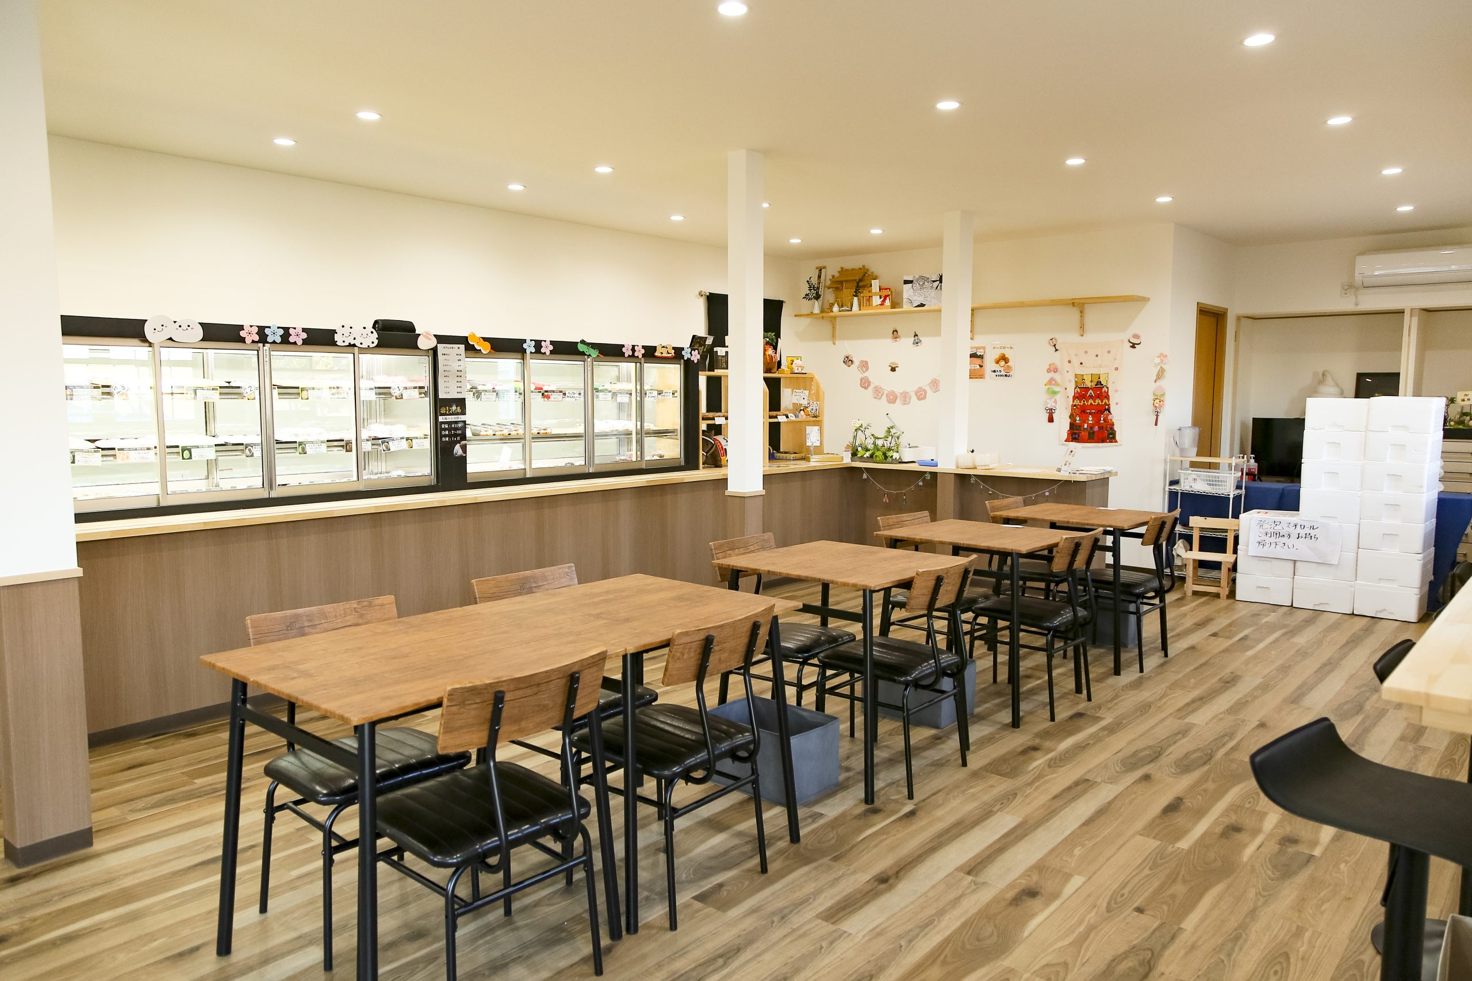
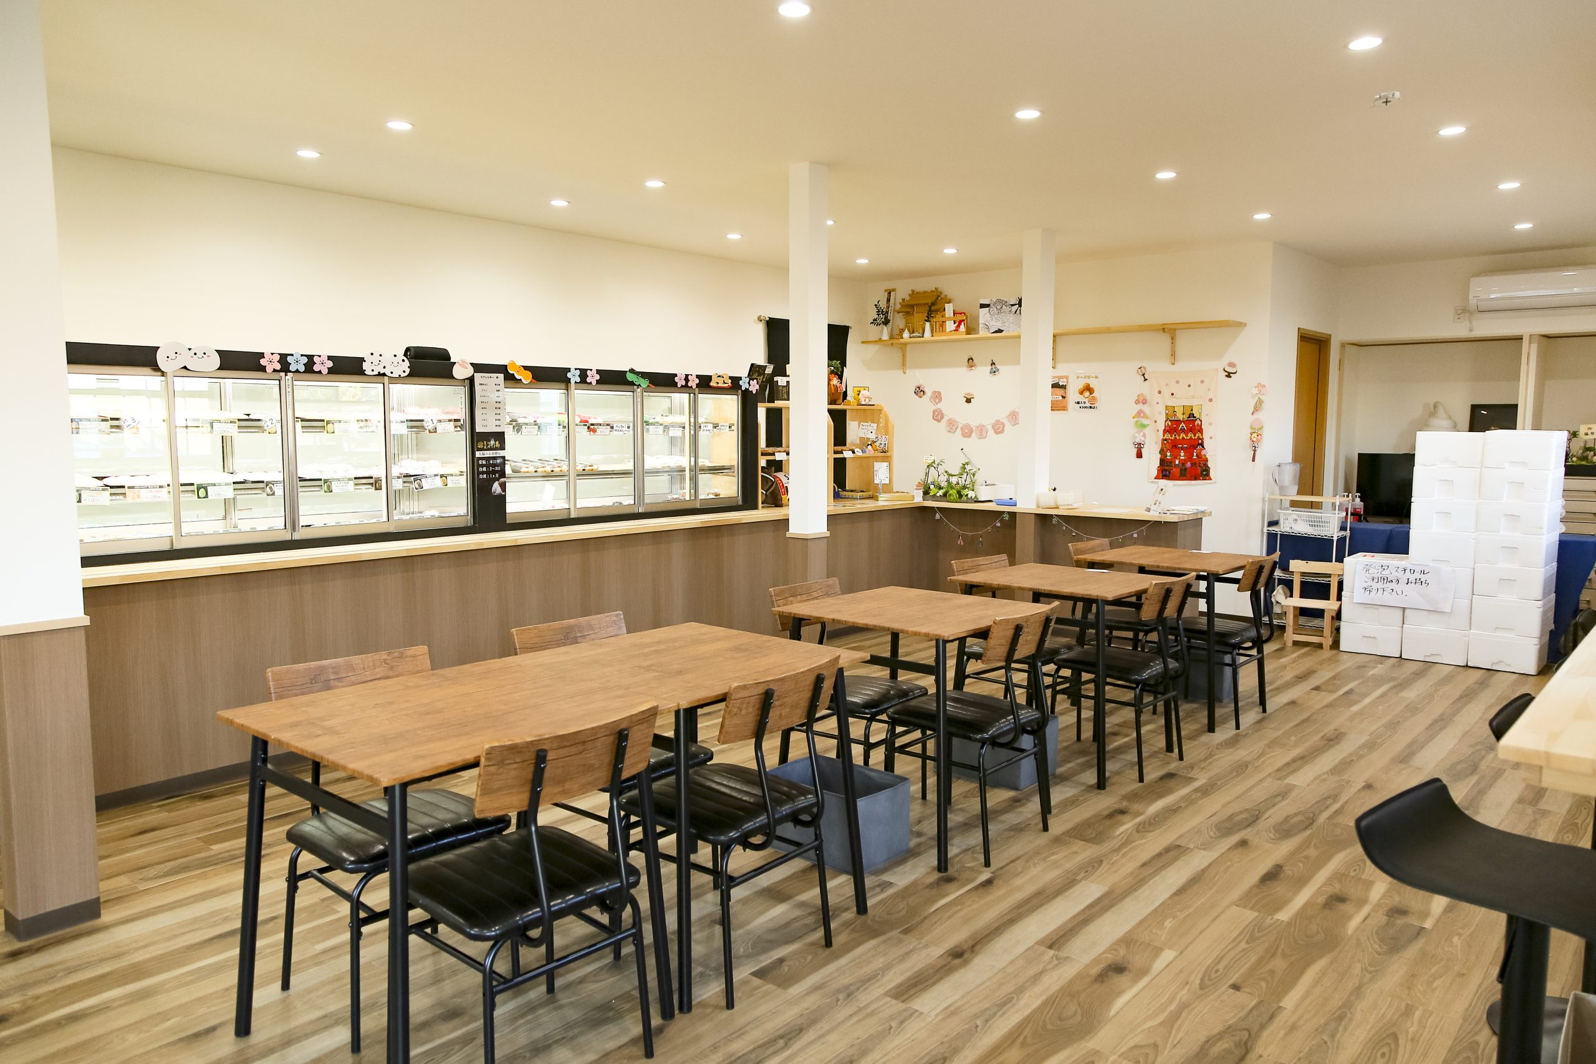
+ smoke detector [1370,91,1402,108]
